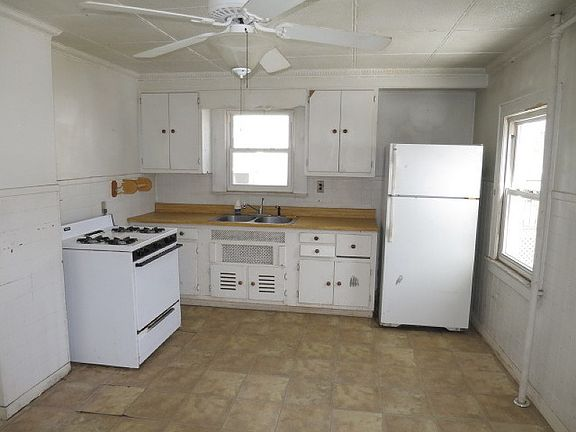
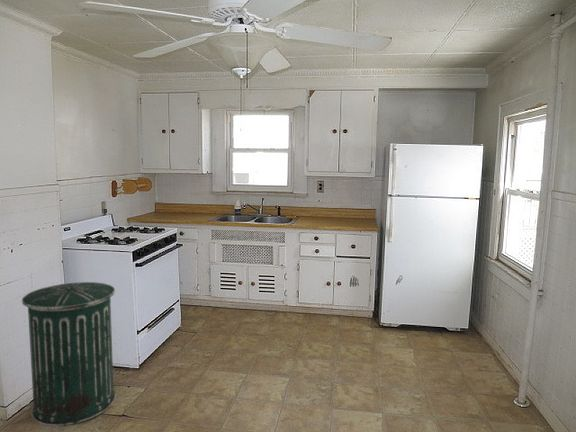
+ trash can [21,281,117,427]
